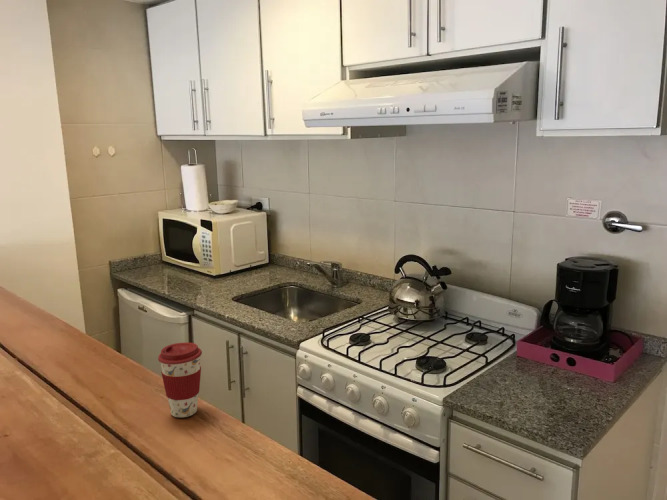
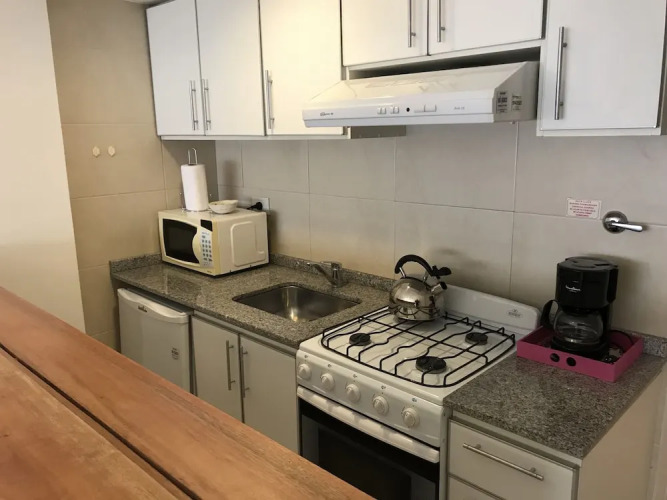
- coffee cup [157,342,203,418]
